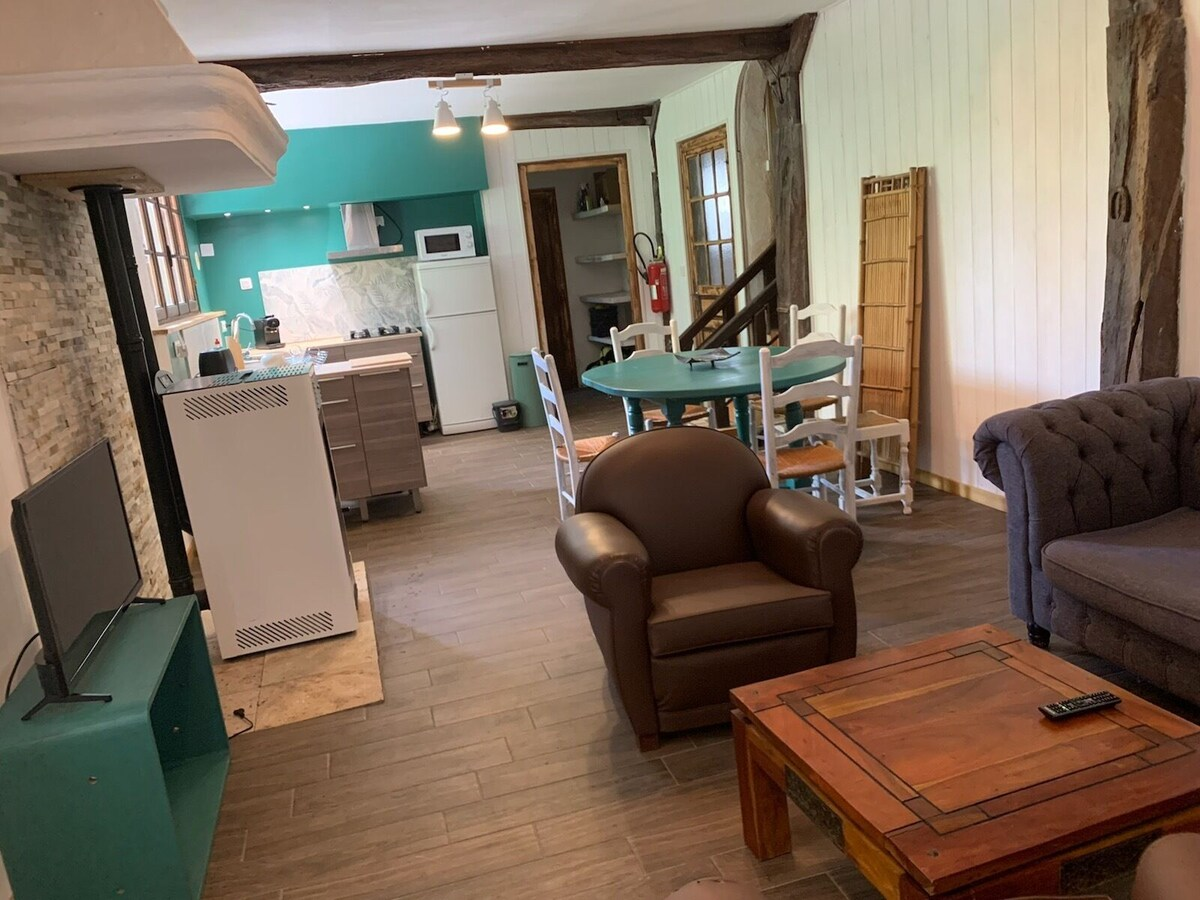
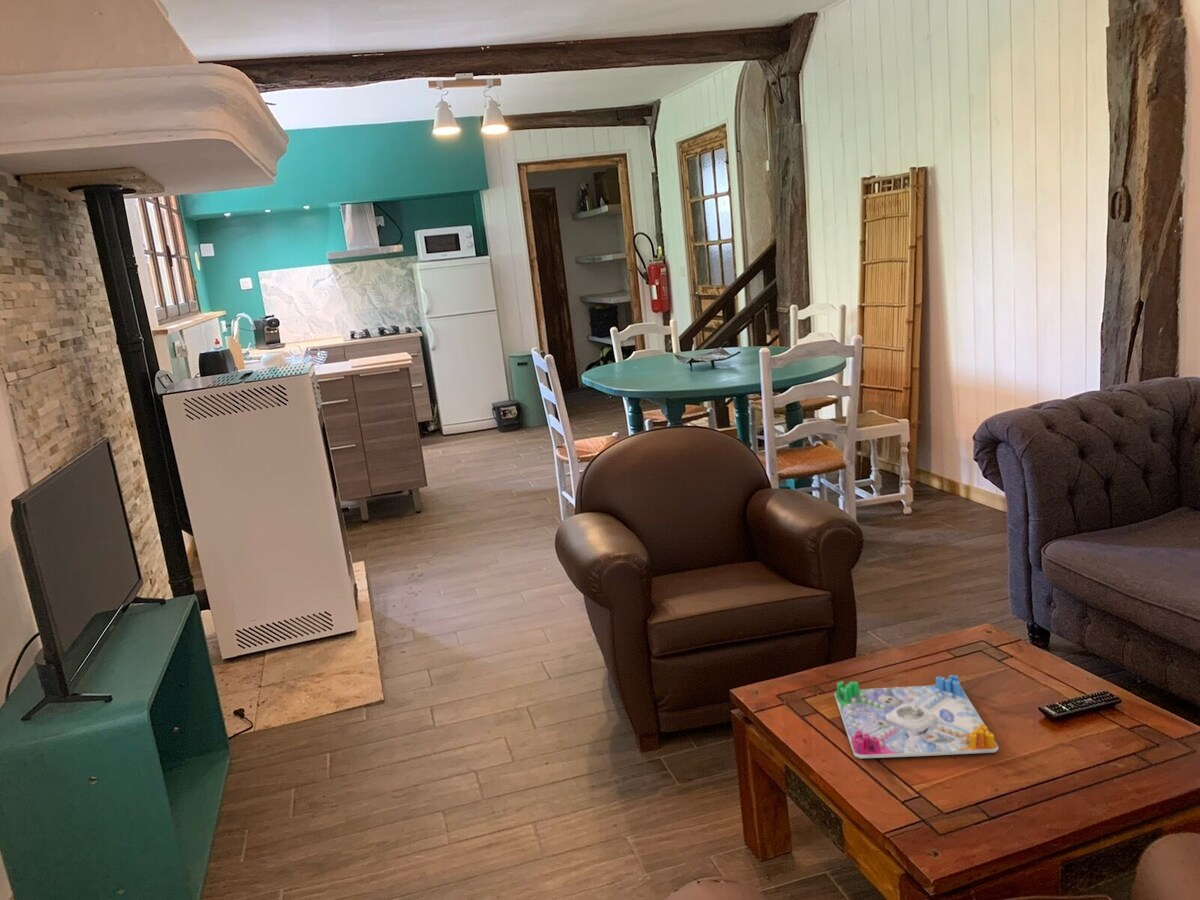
+ board game [833,674,999,759]
